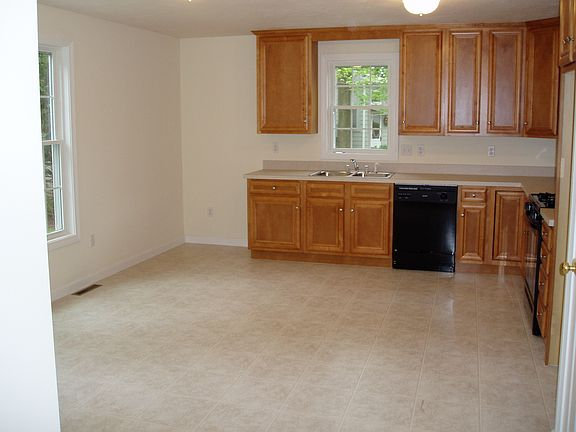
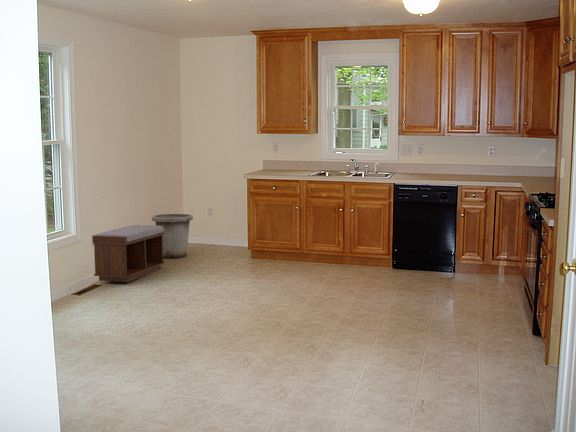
+ trash can [151,213,194,259]
+ bench [92,224,166,283]
